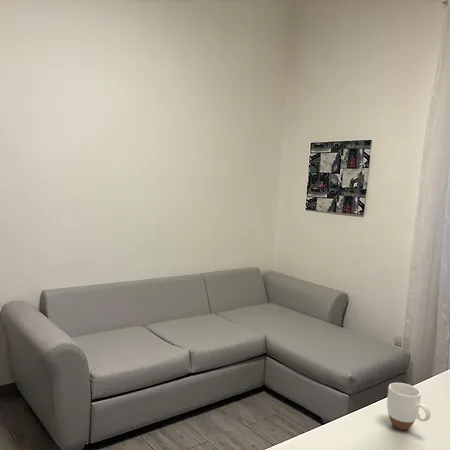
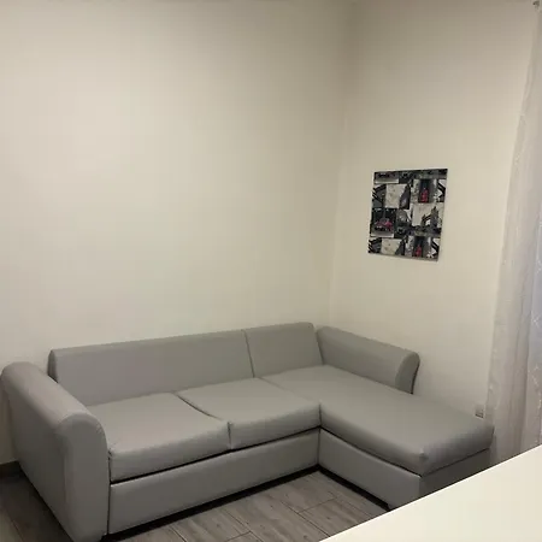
- mug [386,382,432,431]
